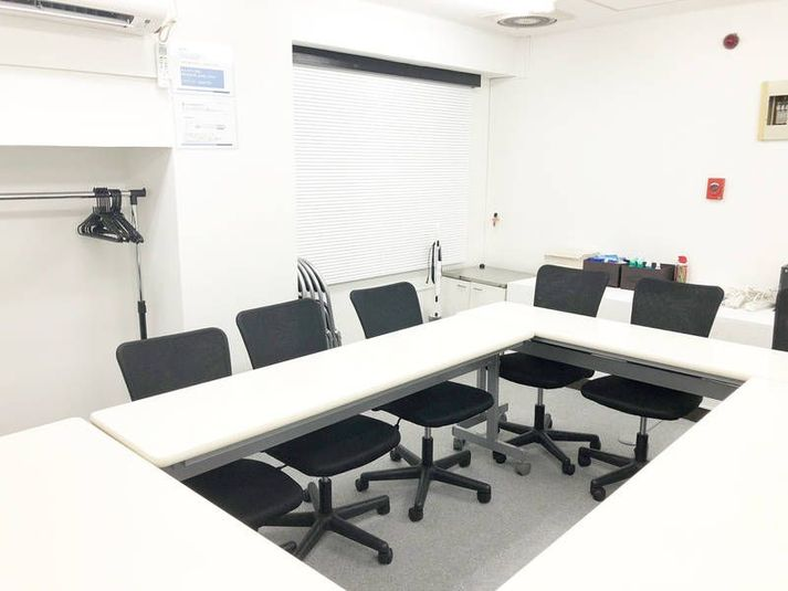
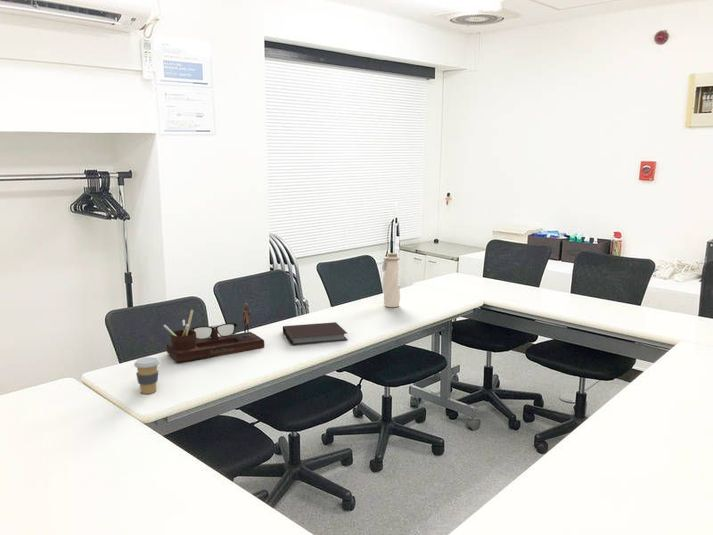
+ coffee cup [133,356,161,395]
+ desk organizer [163,303,265,363]
+ water bottle [381,252,401,308]
+ notebook [282,321,348,346]
